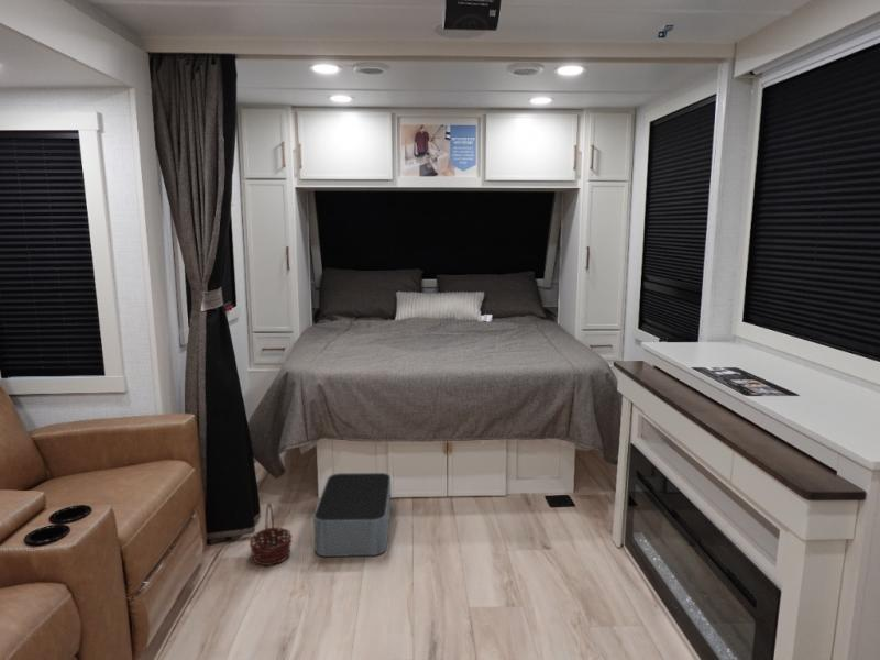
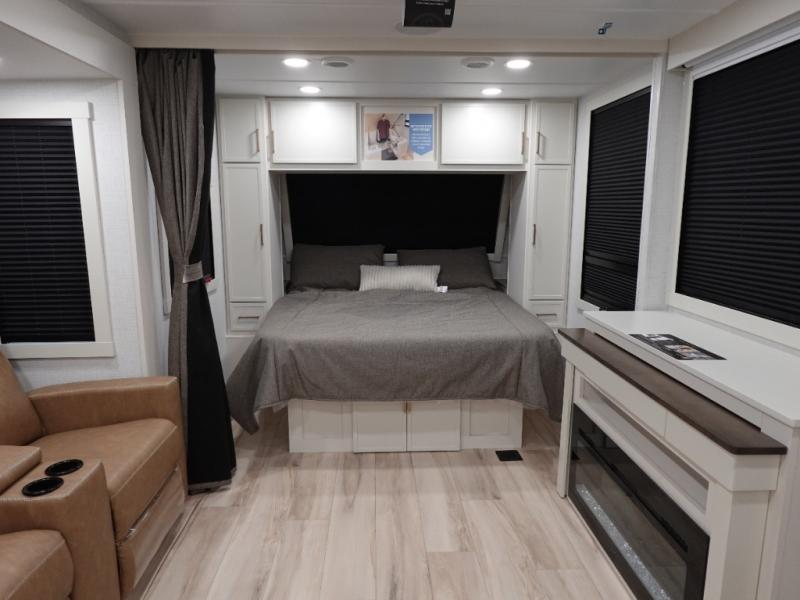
- storage bin [312,472,393,558]
- basket [248,502,294,566]
